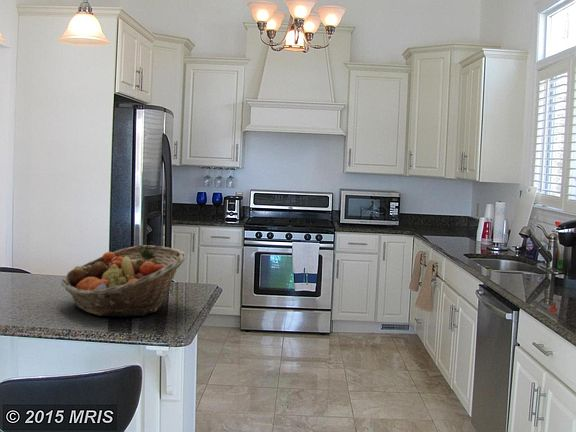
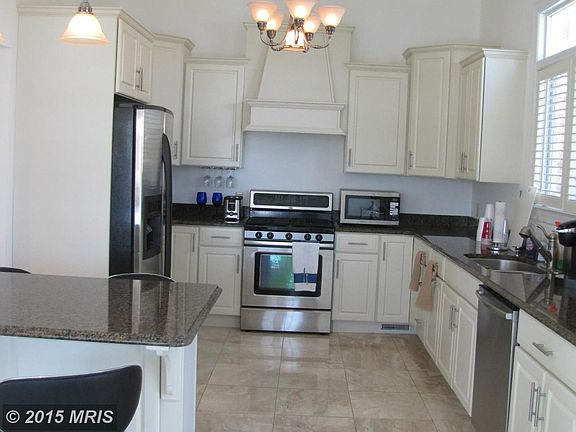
- fruit basket [60,244,187,318]
